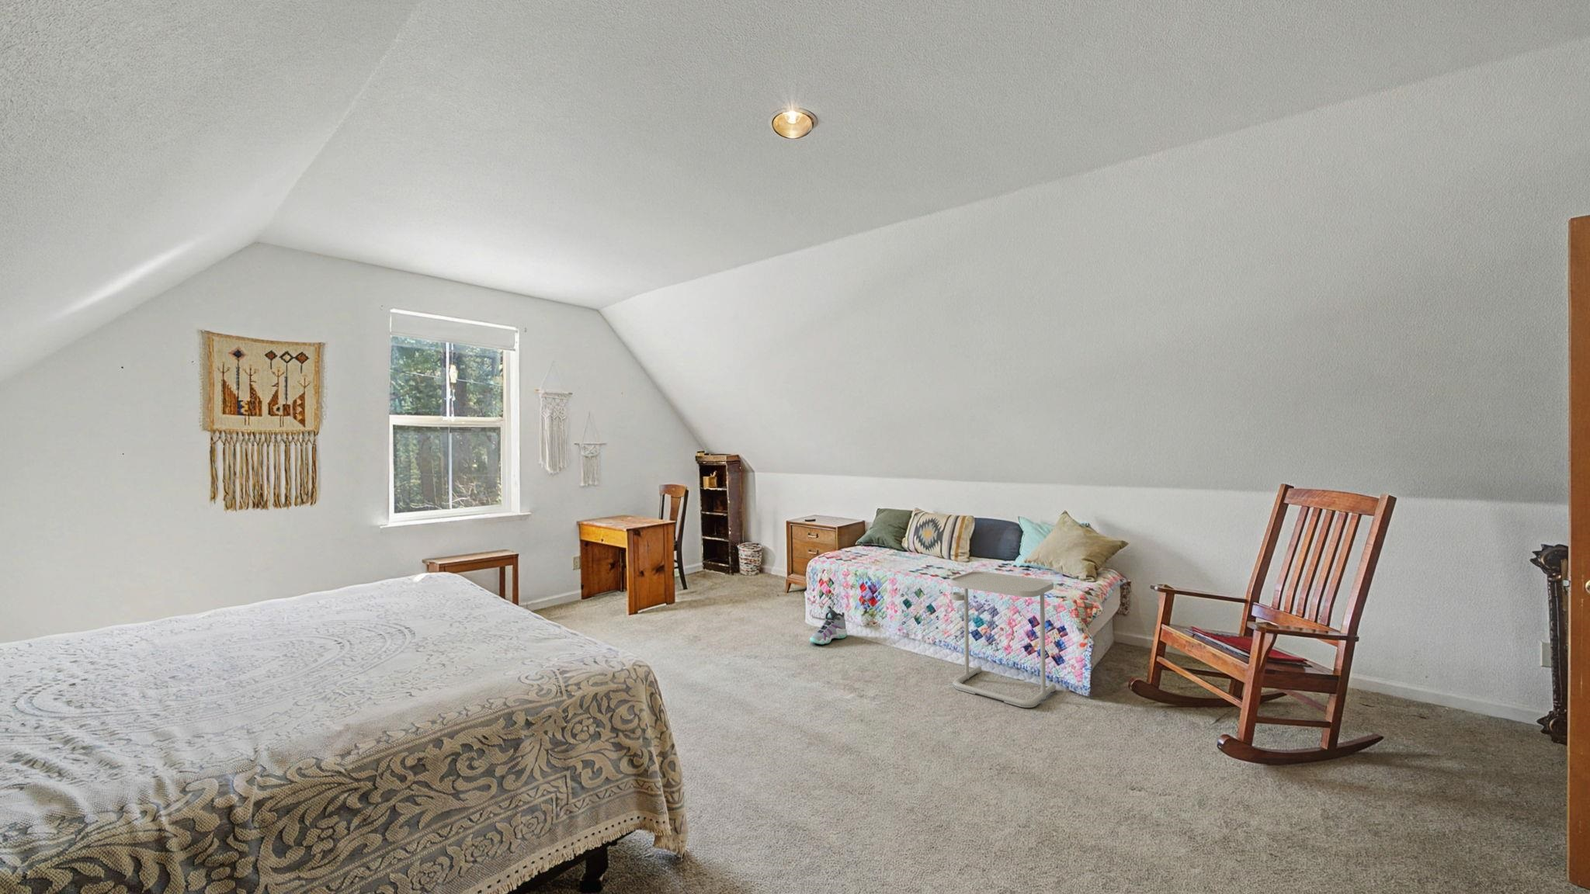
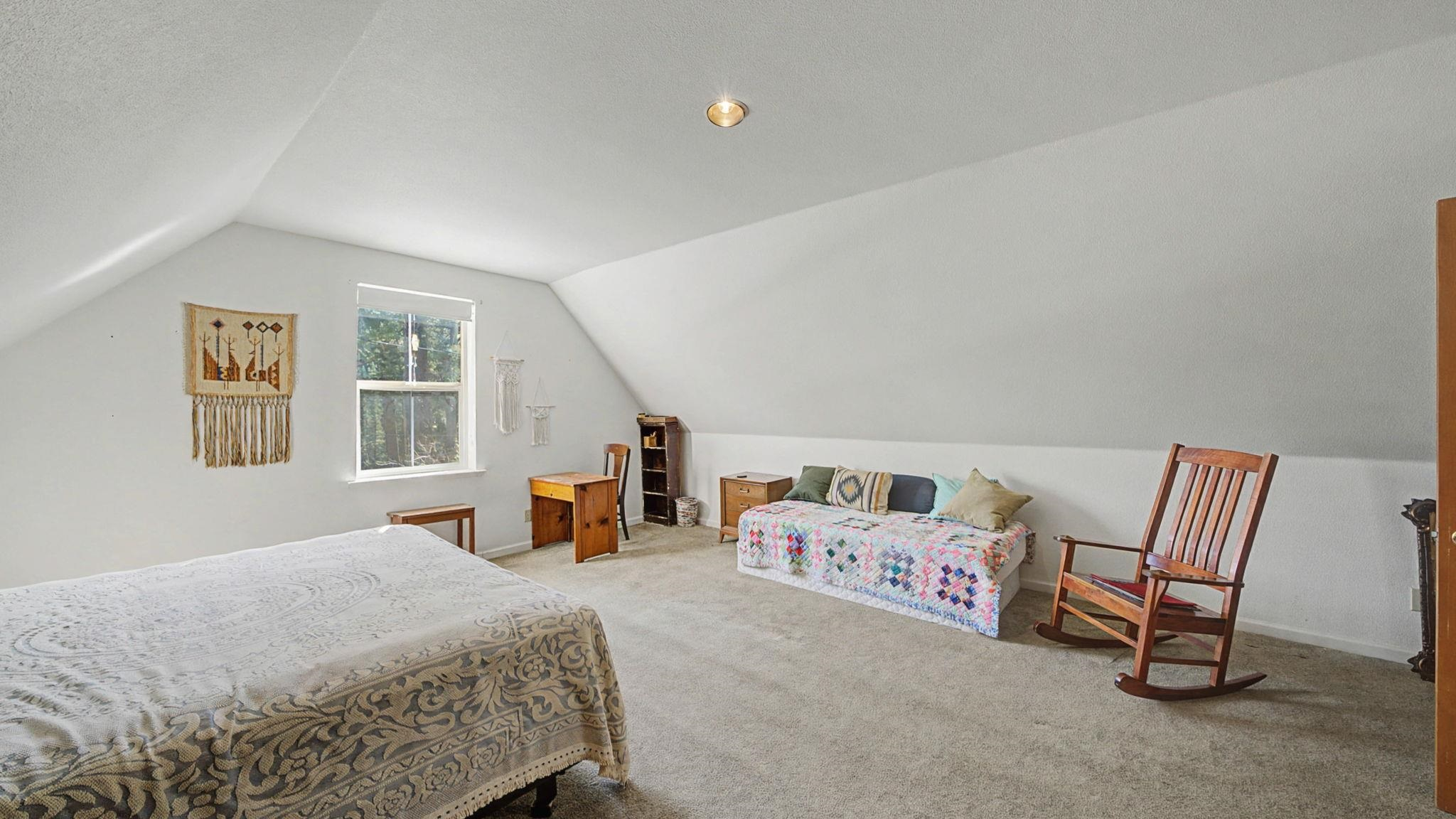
- sneaker [809,606,847,645]
- side table [949,571,1057,708]
